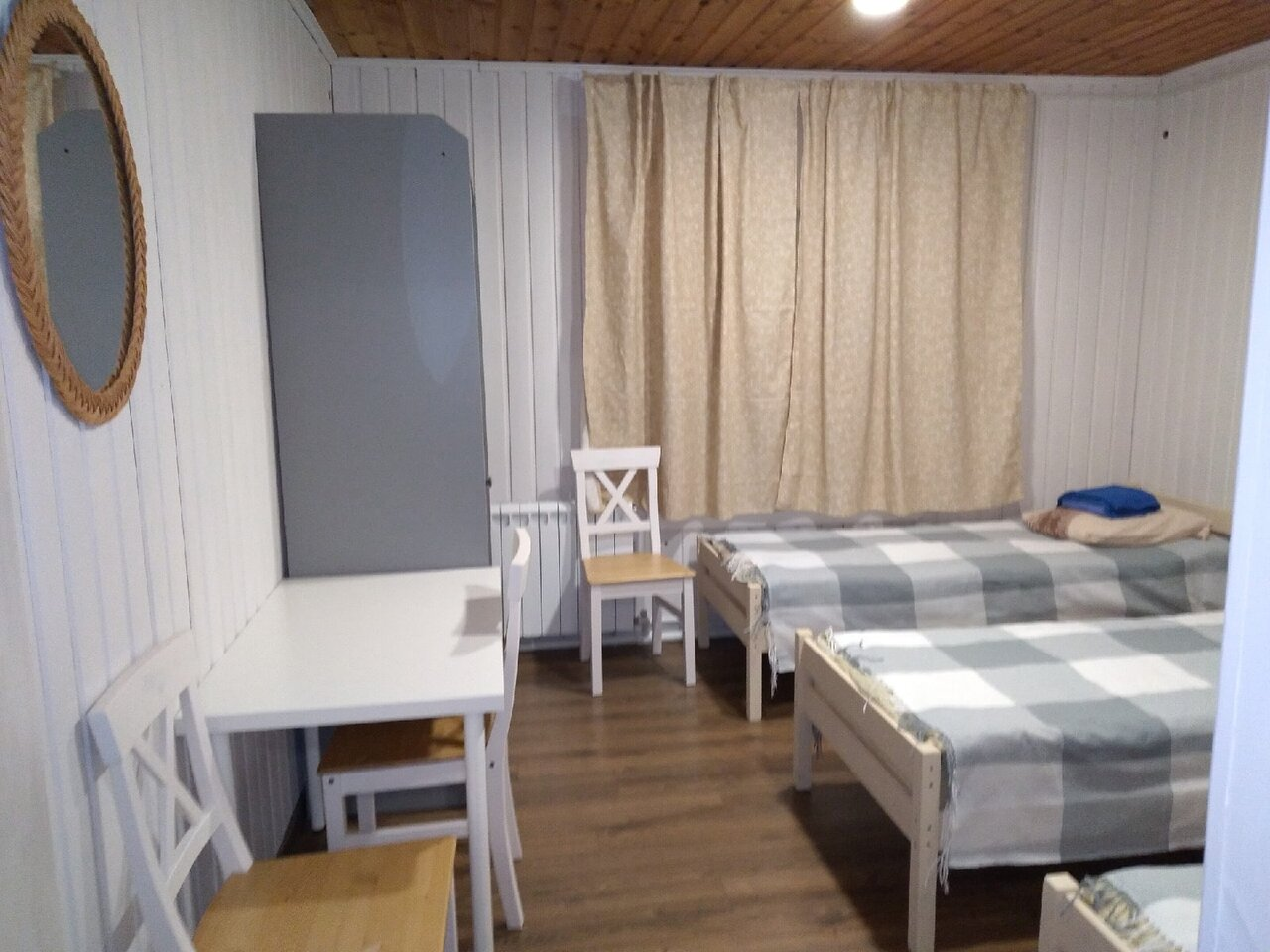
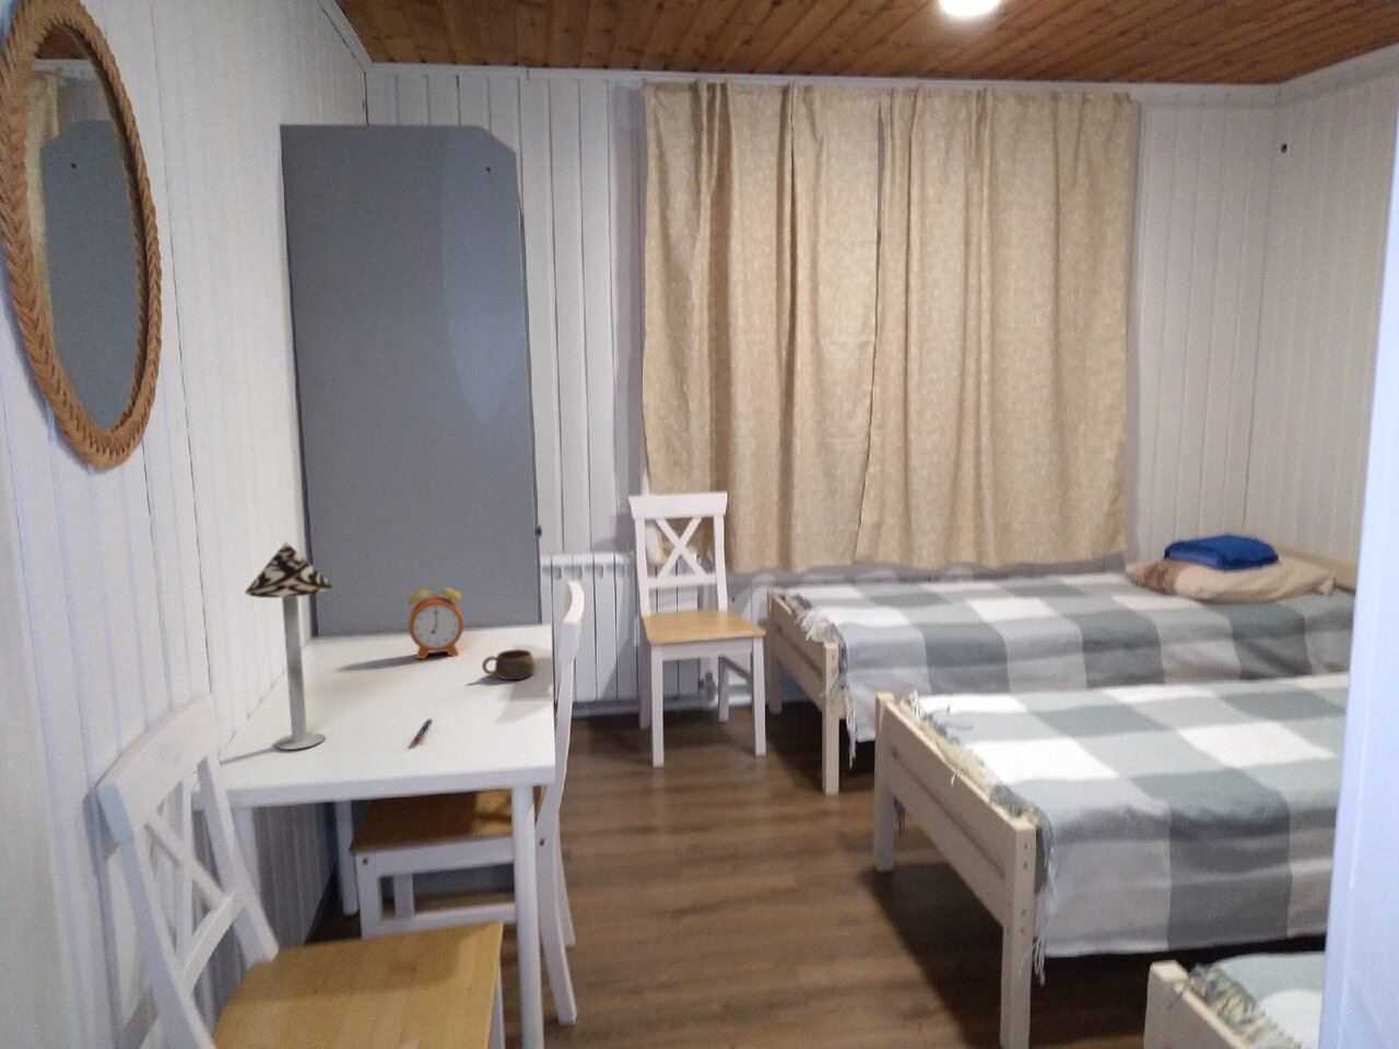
+ pen [412,718,434,743]
+ cup [481,648,535,681]
+ table lamp [243,541,334,750]
+ alarm clock [406,575,465,660]
